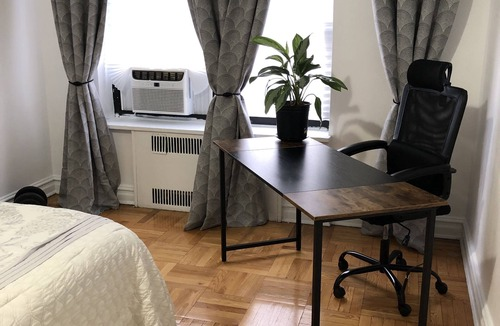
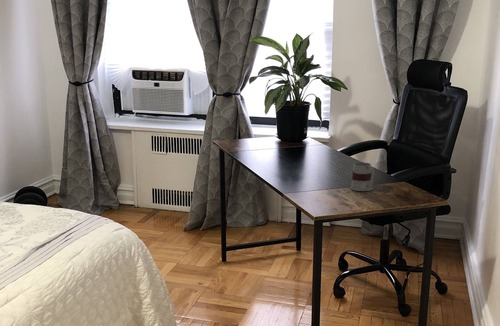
+ mug [349,161,375,192]
